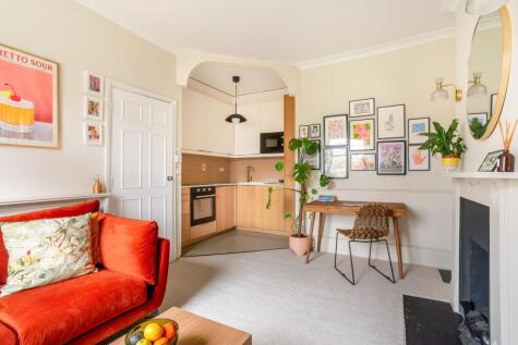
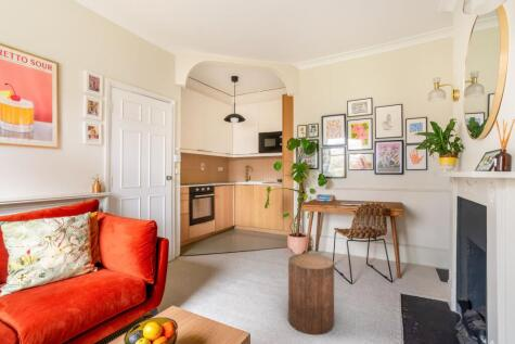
+ stool [287,252,335,335]
